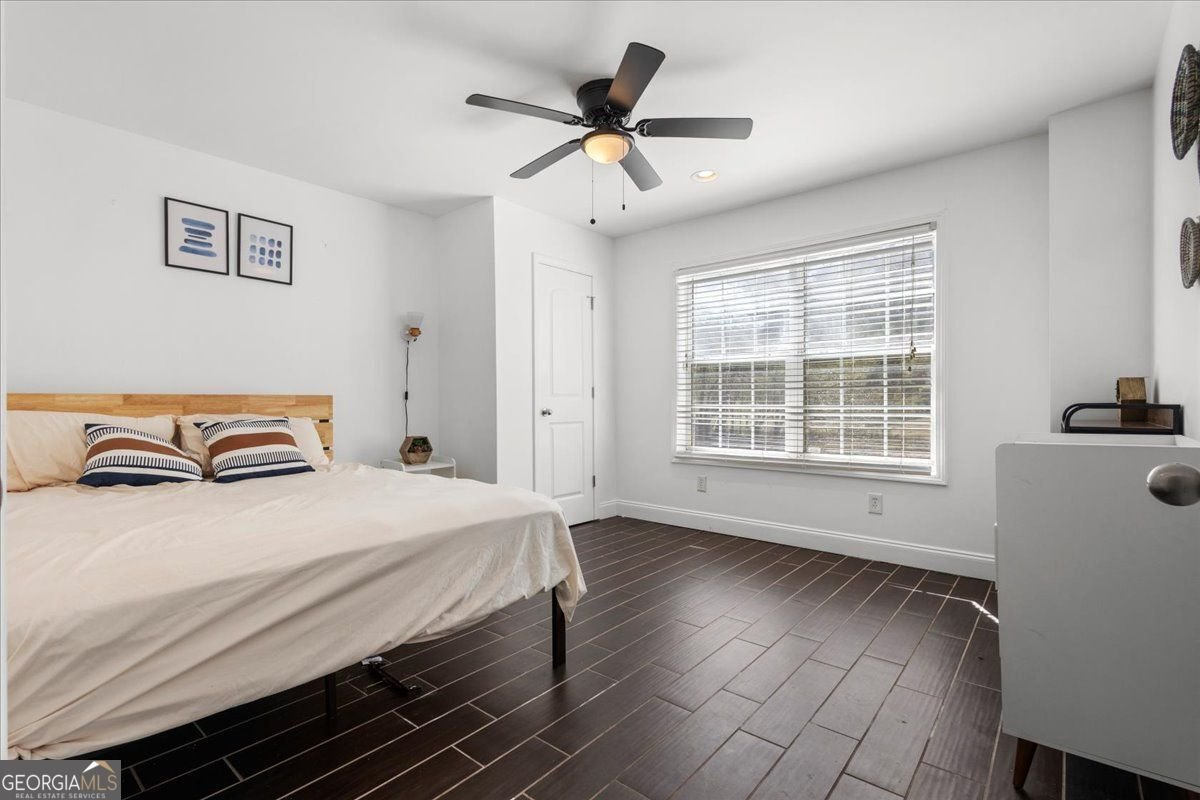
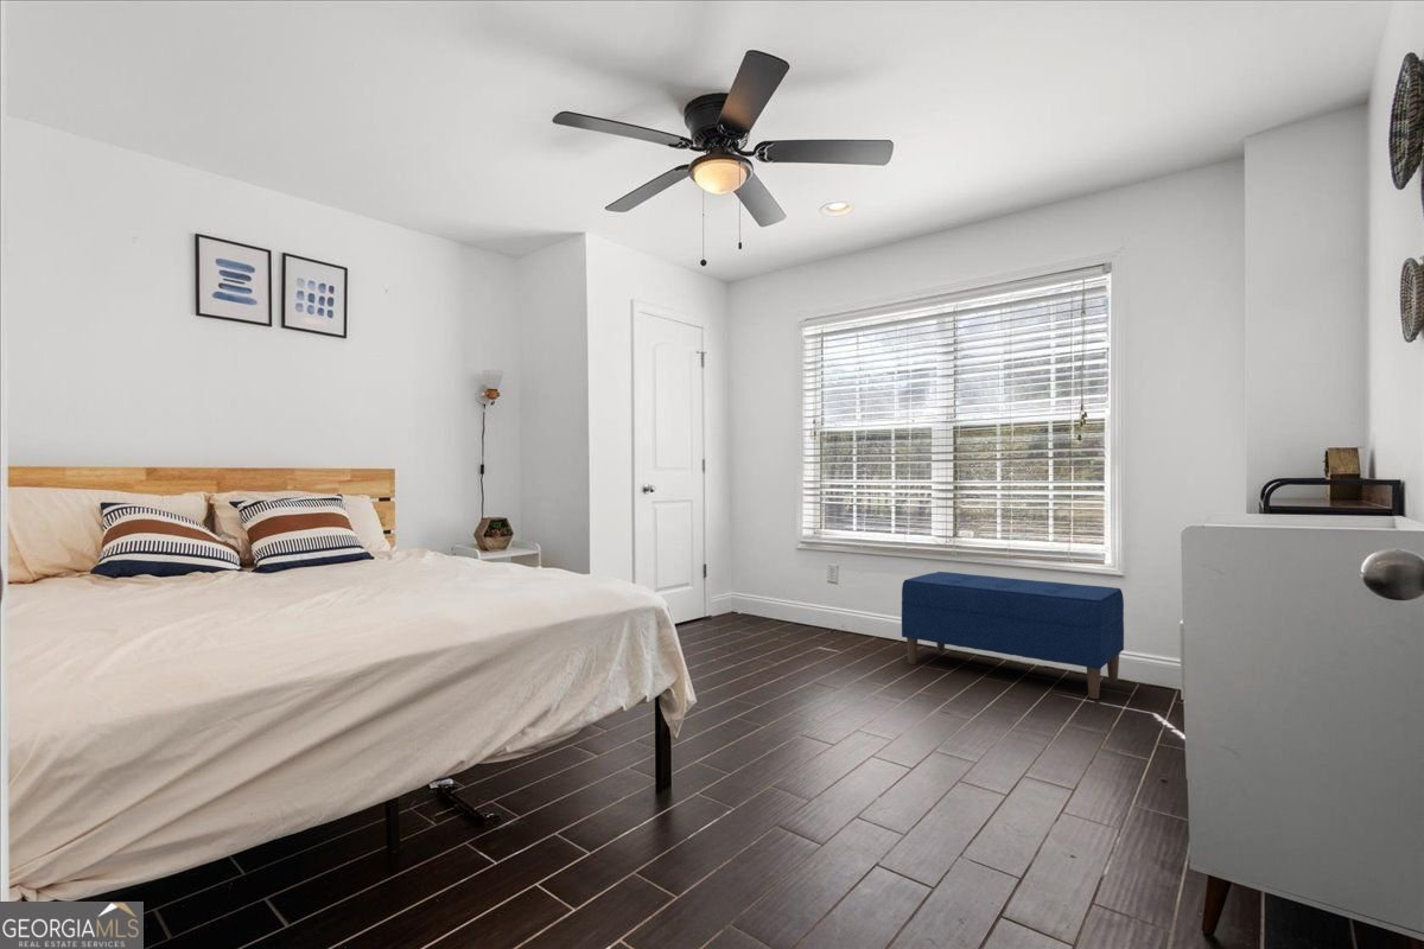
+ bench [901,571,1125,700]
